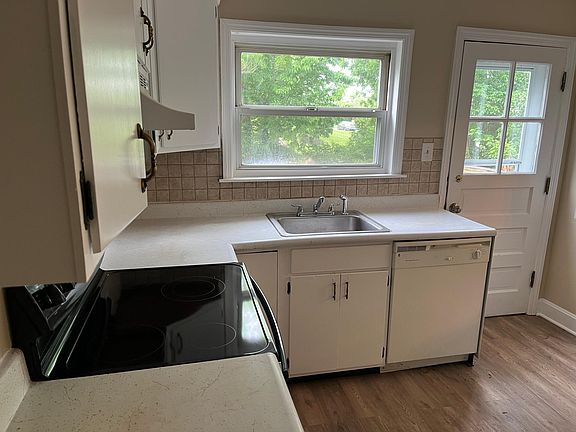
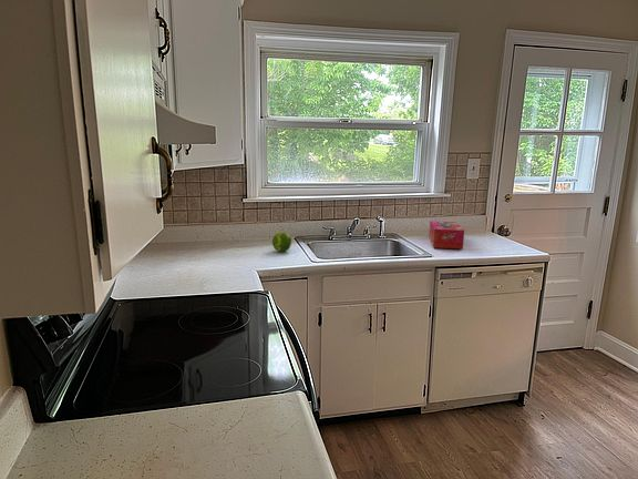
+ fruit [271,232,292,253]
+ tissue box [428,220,465,251]
